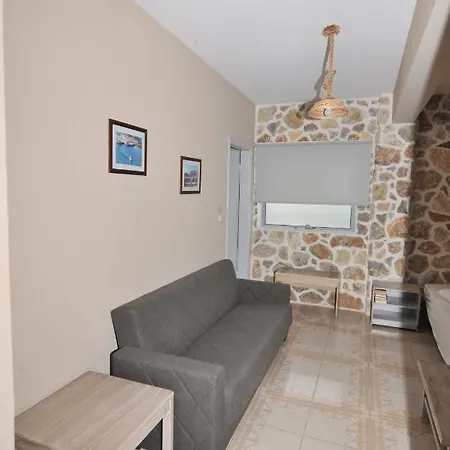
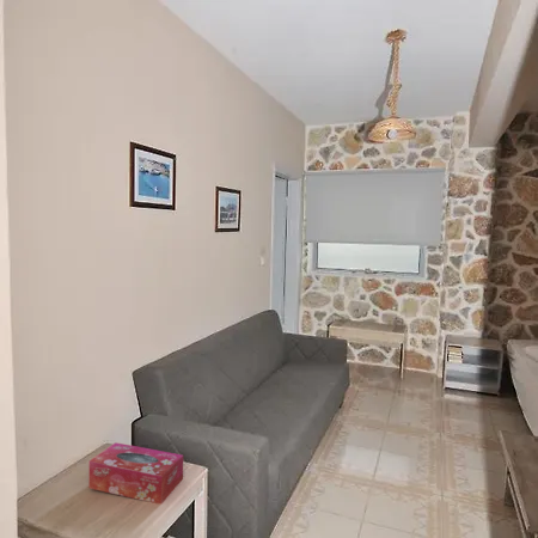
+ tissue box [88,441,184,506]
